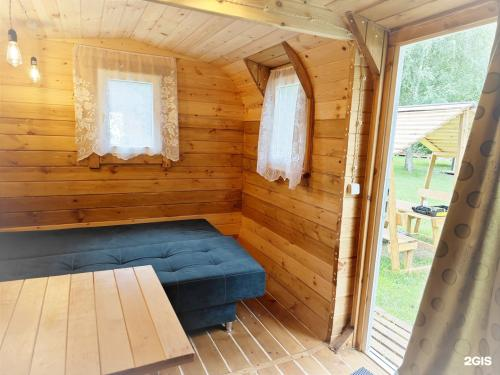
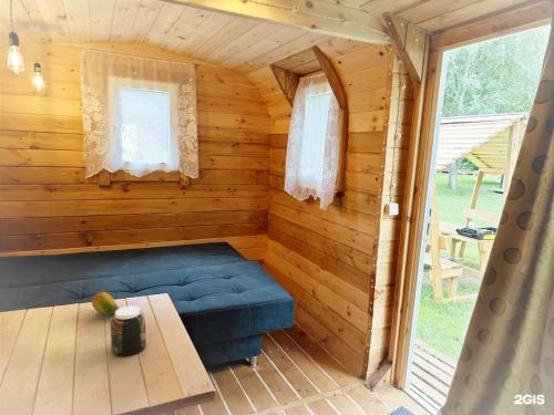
+ jar [110,305,147,357]
+ fruit [91,291,120,318]
